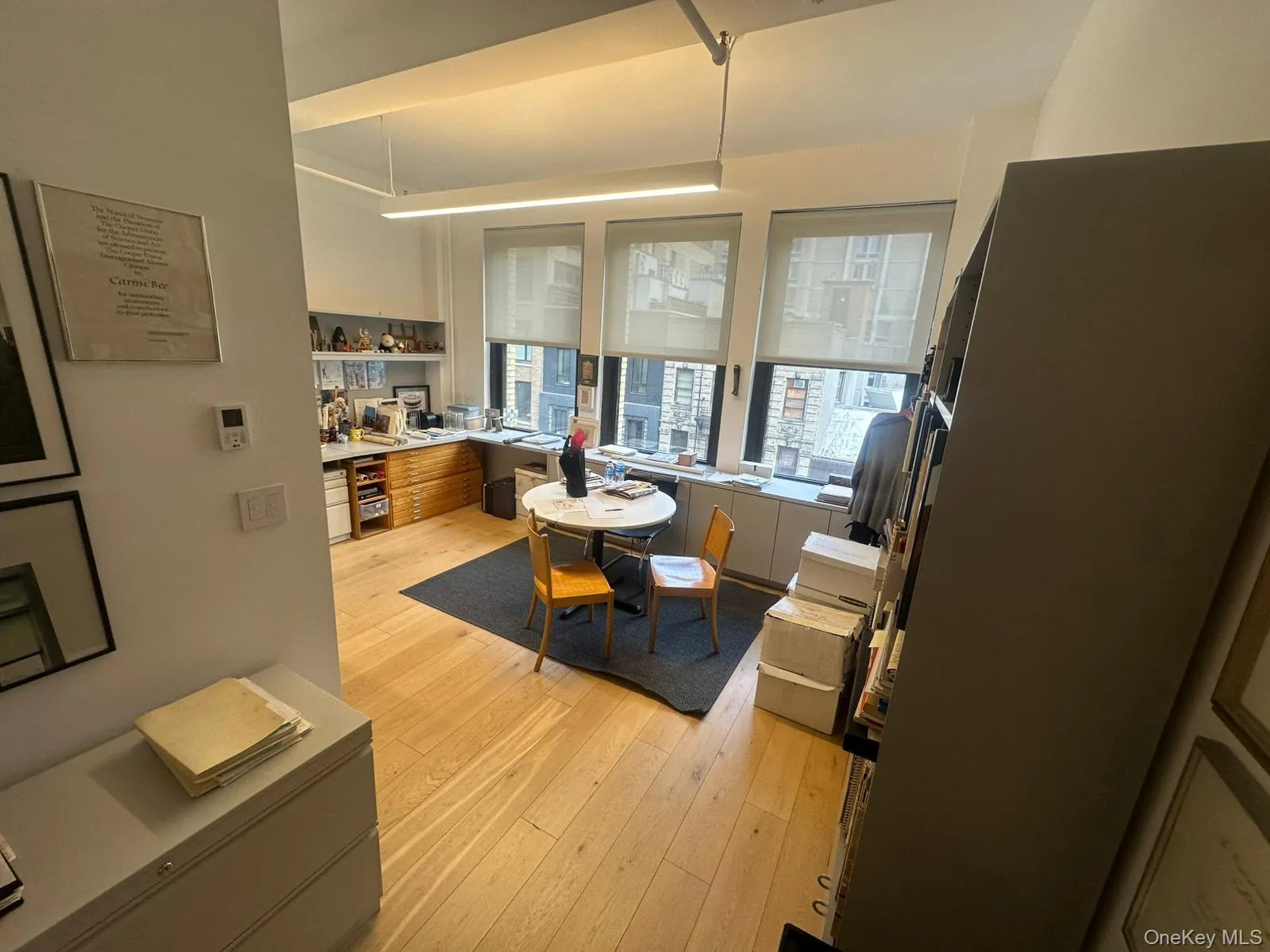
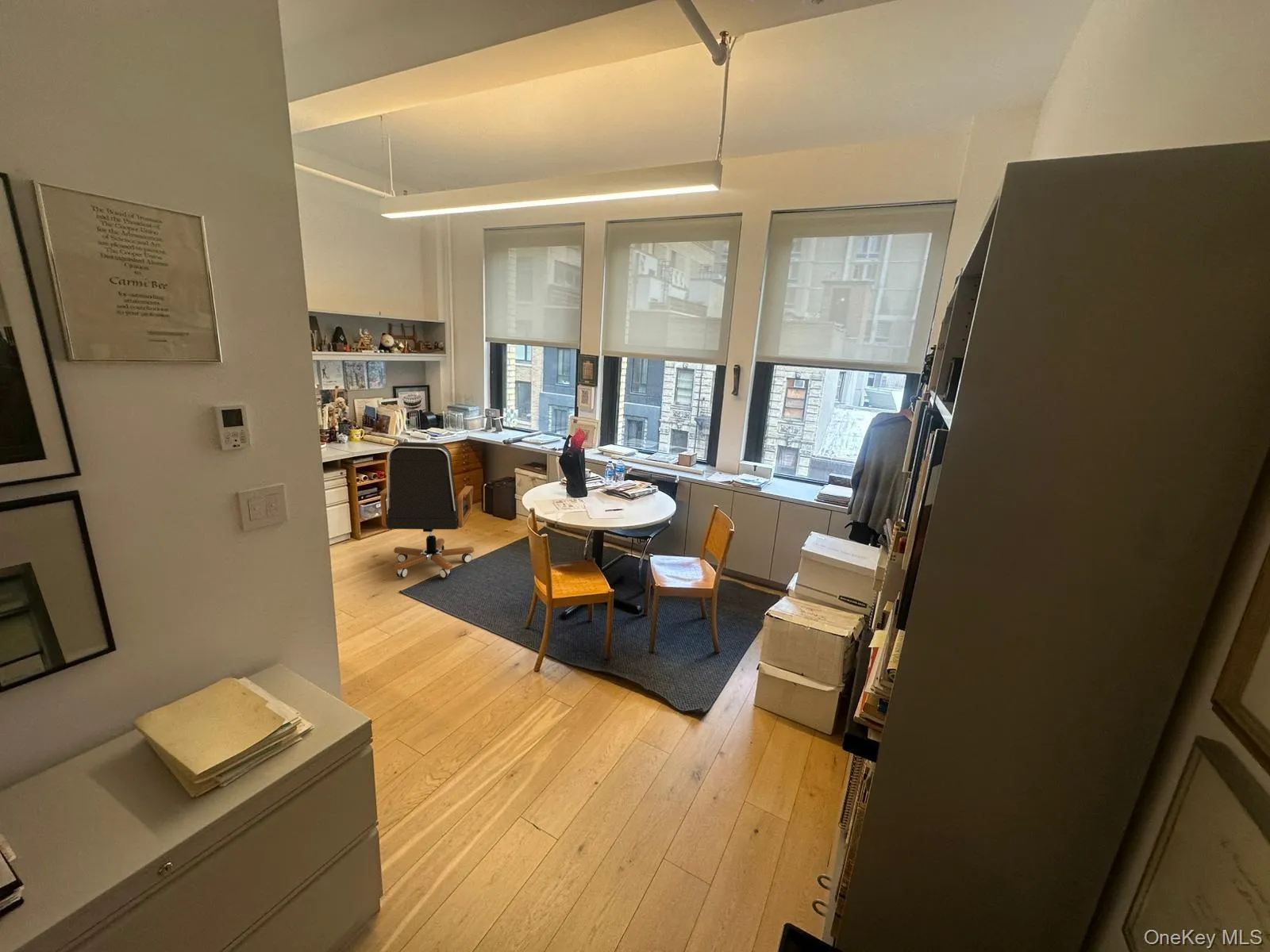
+ office chair [379,441,475,578]
